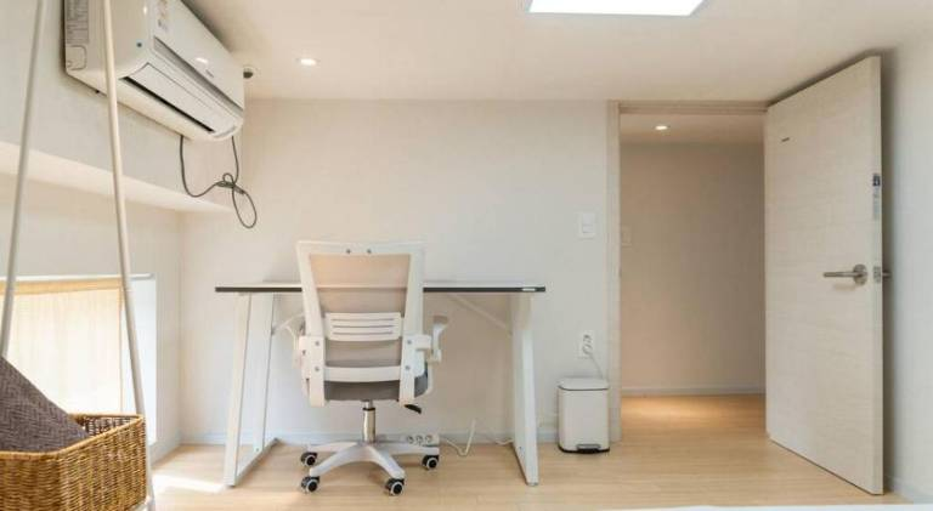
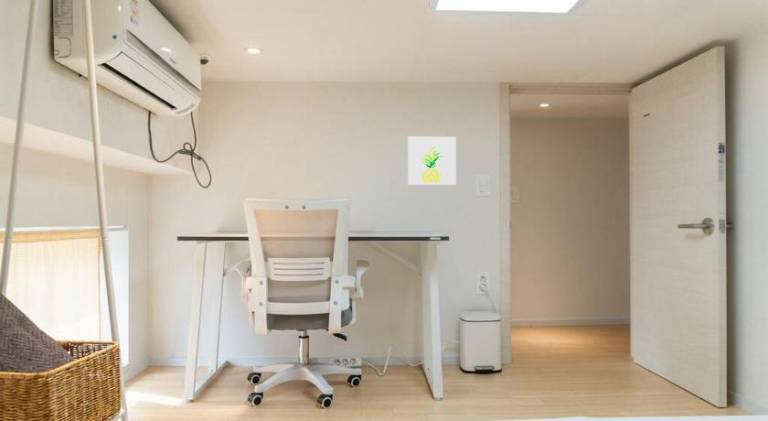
+ wall art [407,136,457,186]
